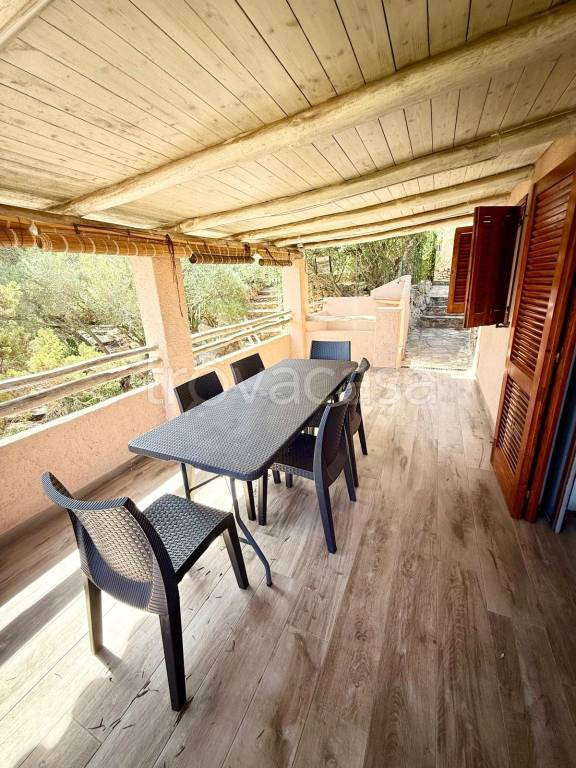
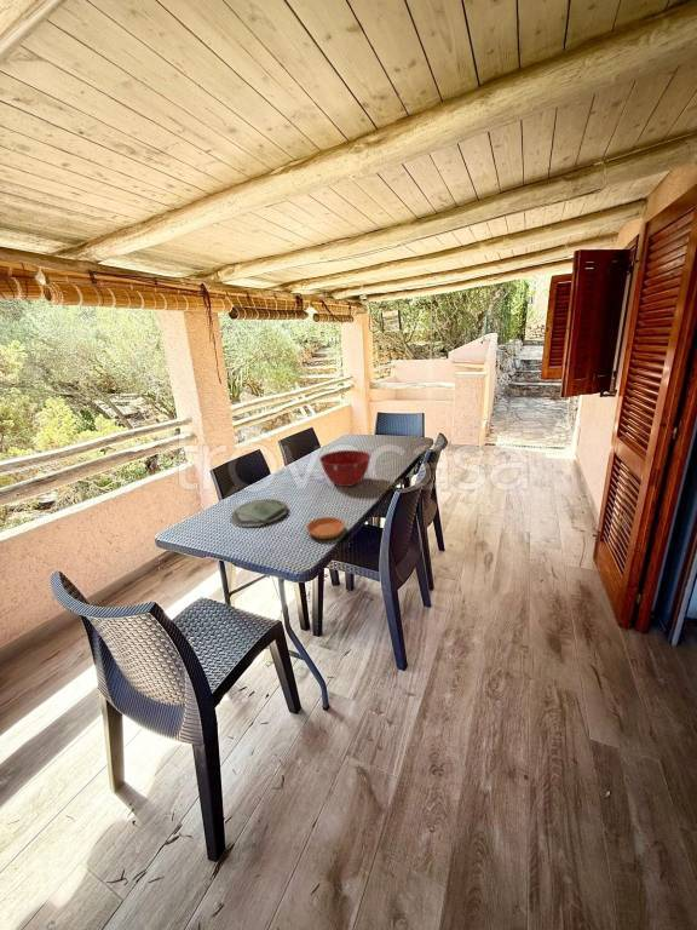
+ plate [229,498,289,528]
+ mixing bowl [318,449,371,488]
+ saucer [305,516,346,540]
